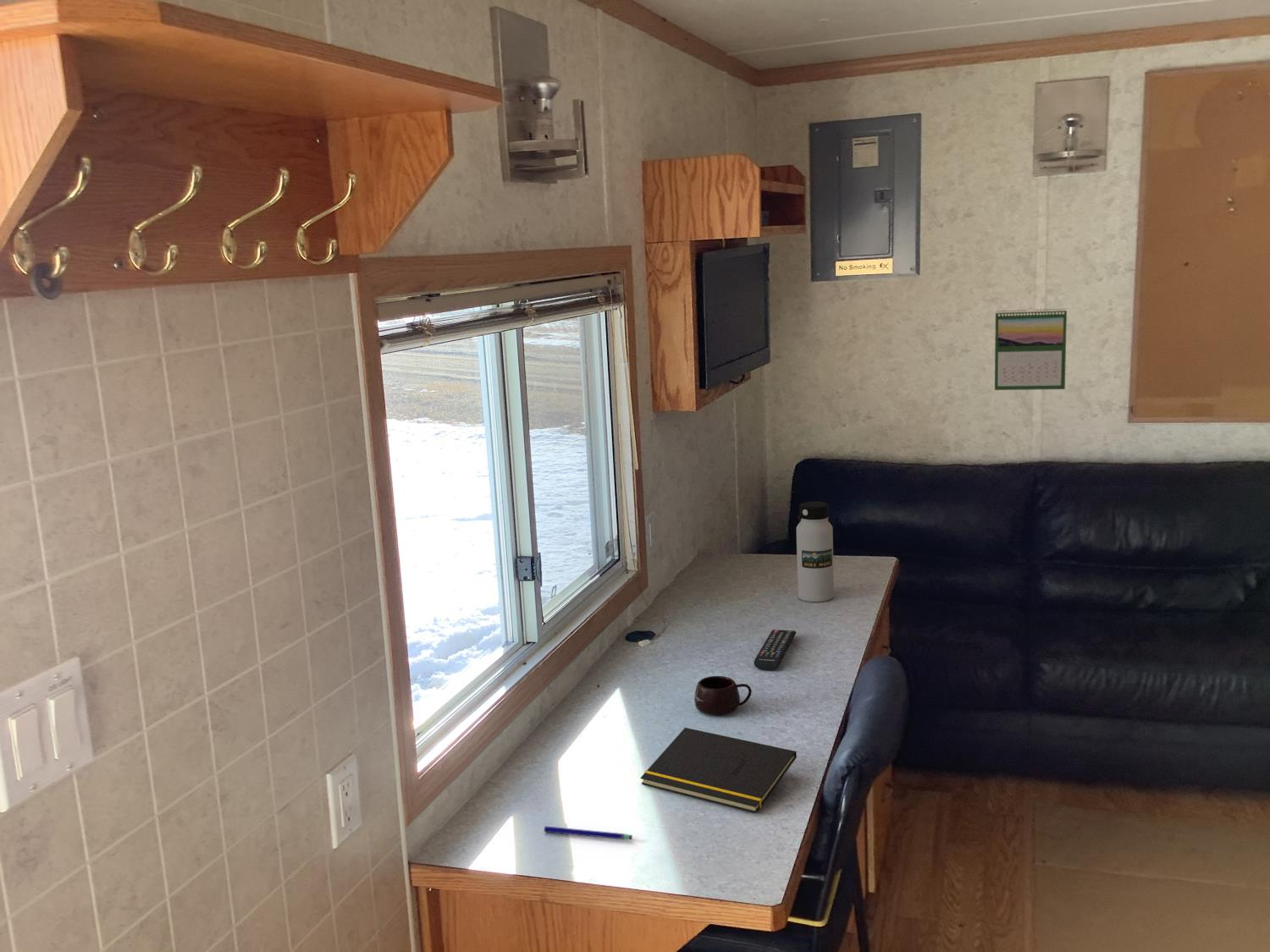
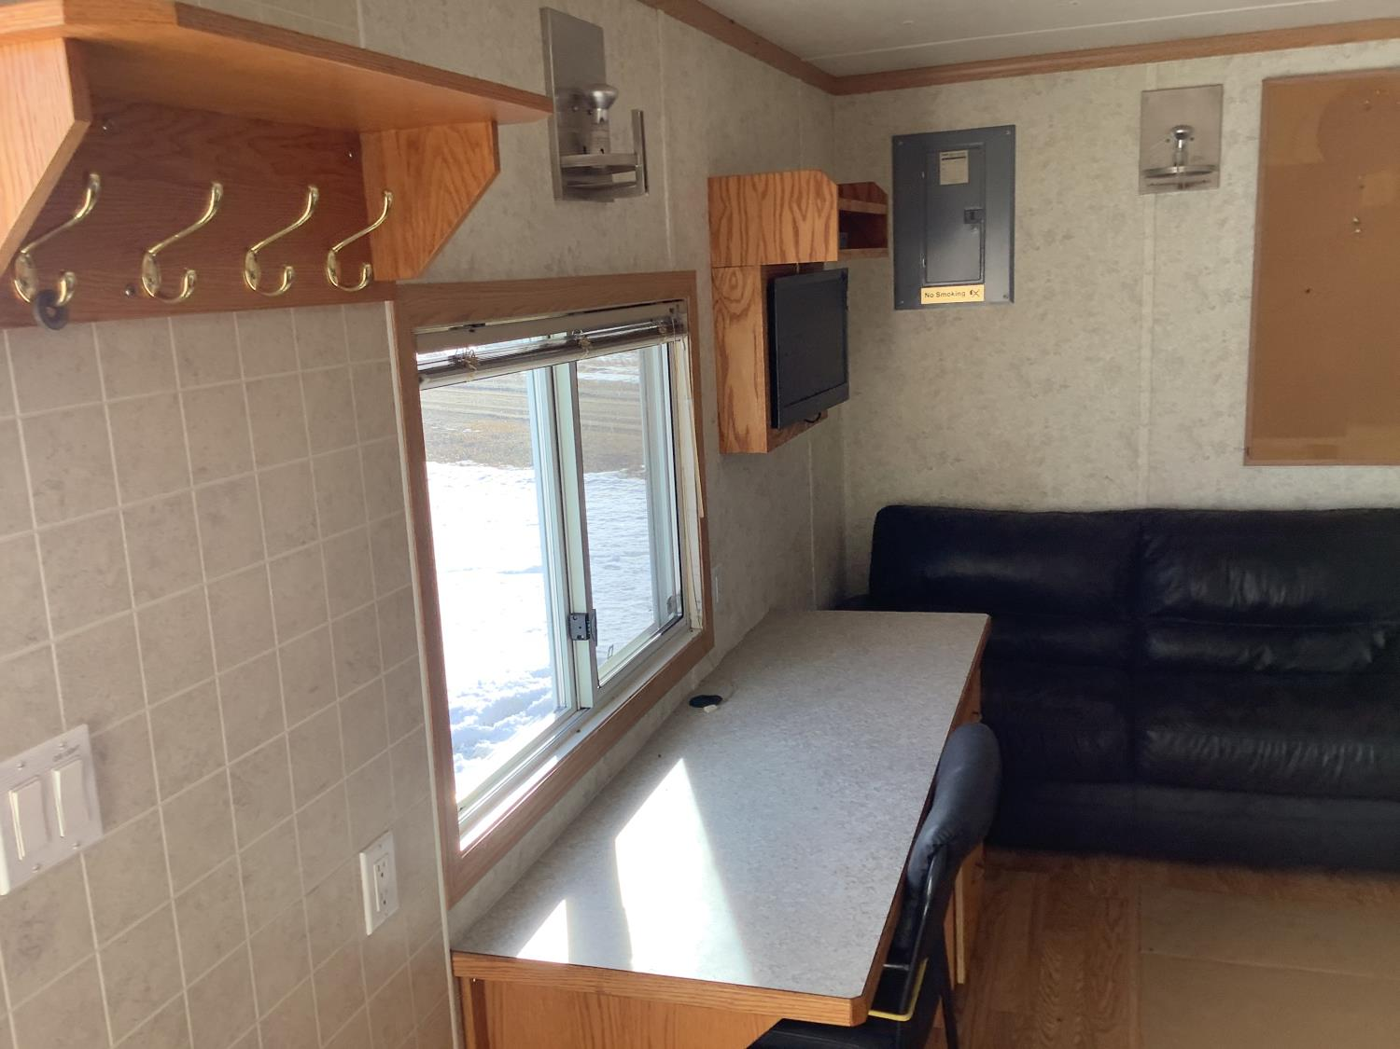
- water bottle [796,501,835,603]
- mug [693,675,753,716]
- notepad [640,727,798,814]
- calendar [994,307,1068,391]
- remote control [754,629,797,671]
- pen [544,825,633,840]
